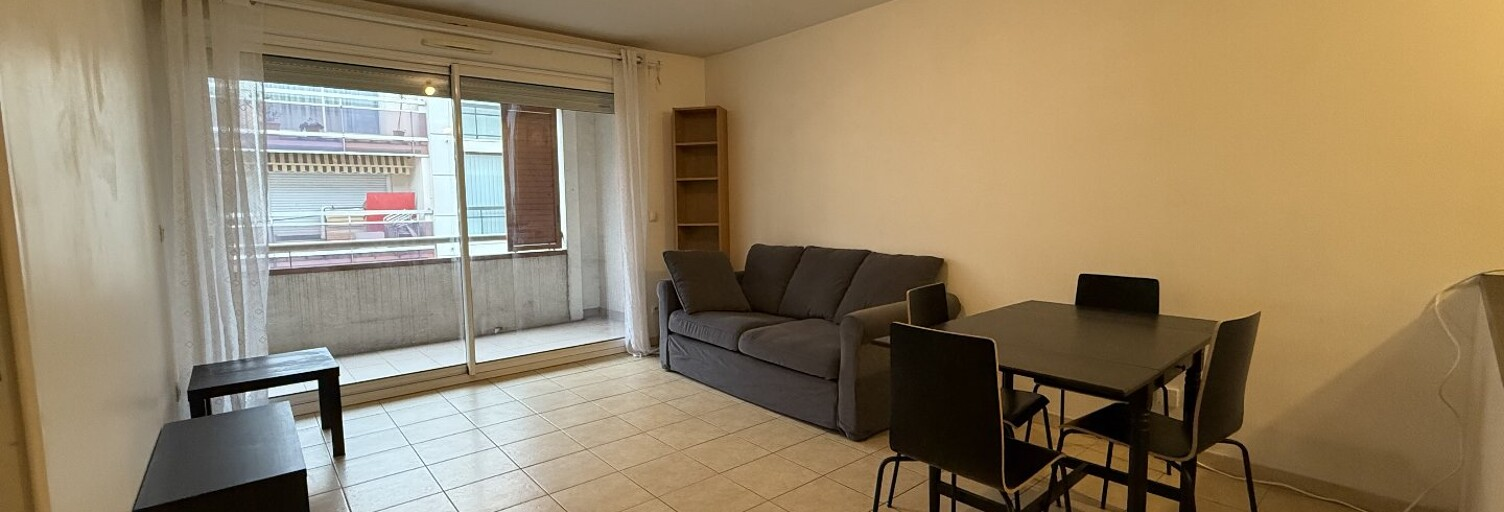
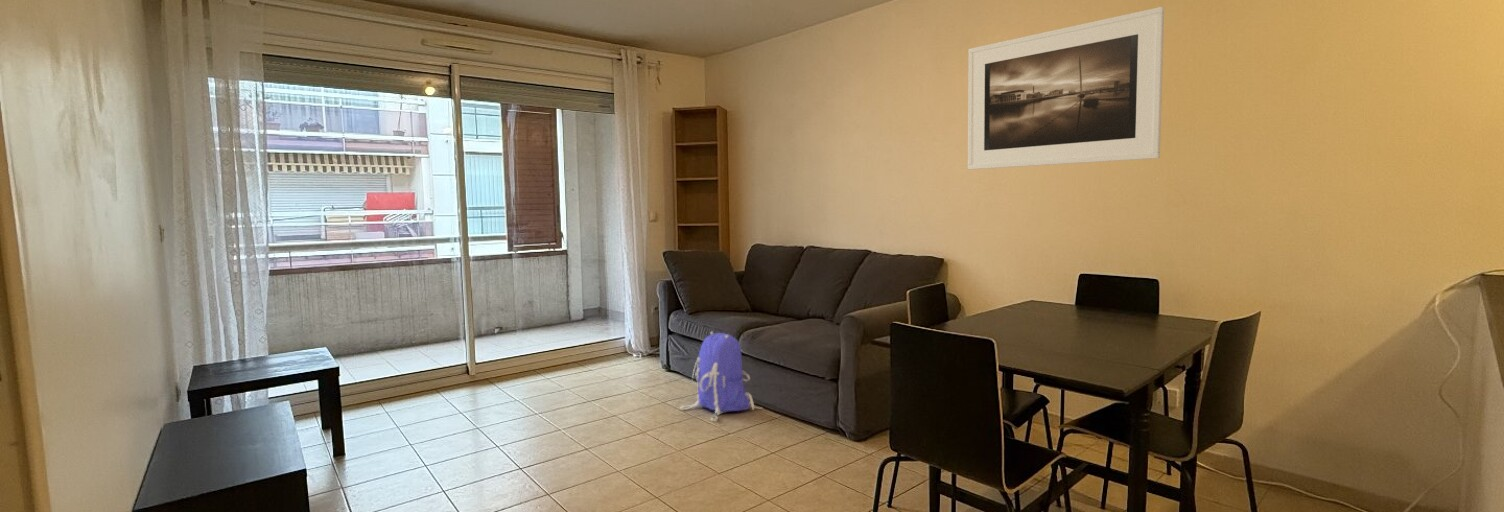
+ backpack [679,330,764,422]
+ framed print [967,6,1165,171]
